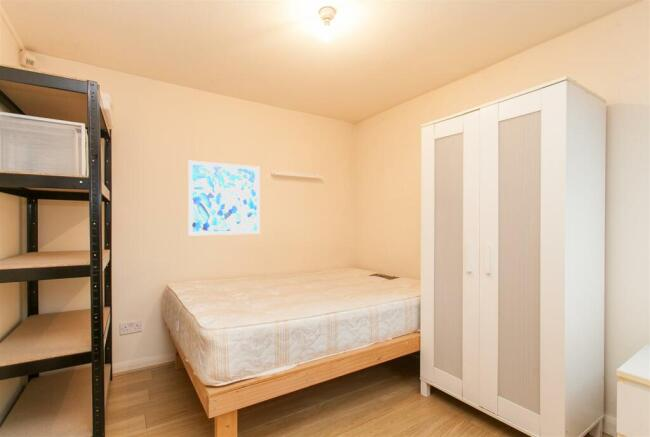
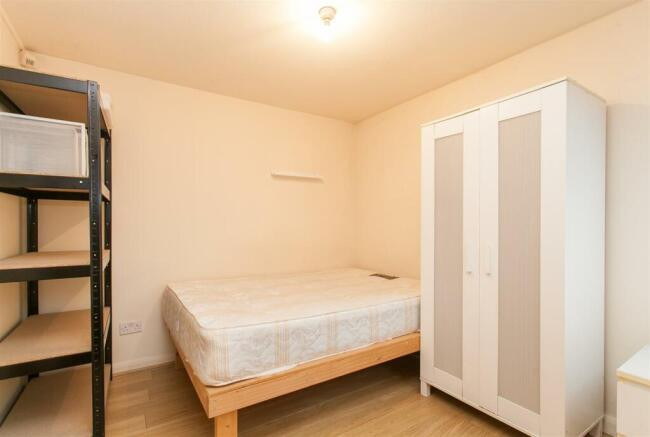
- wall art [187,159,261,237]
